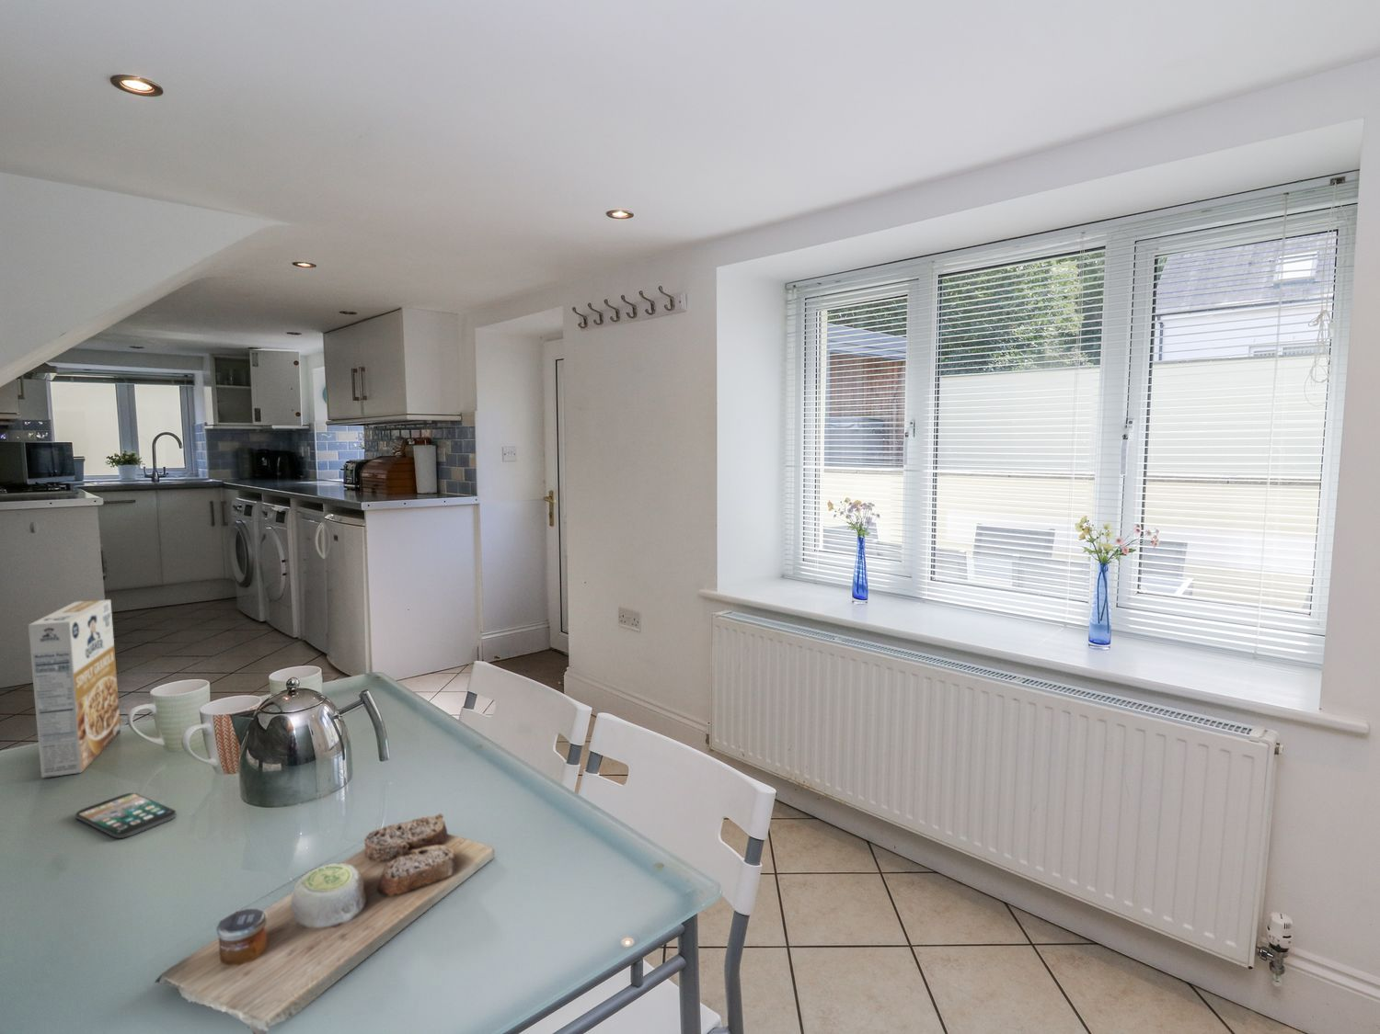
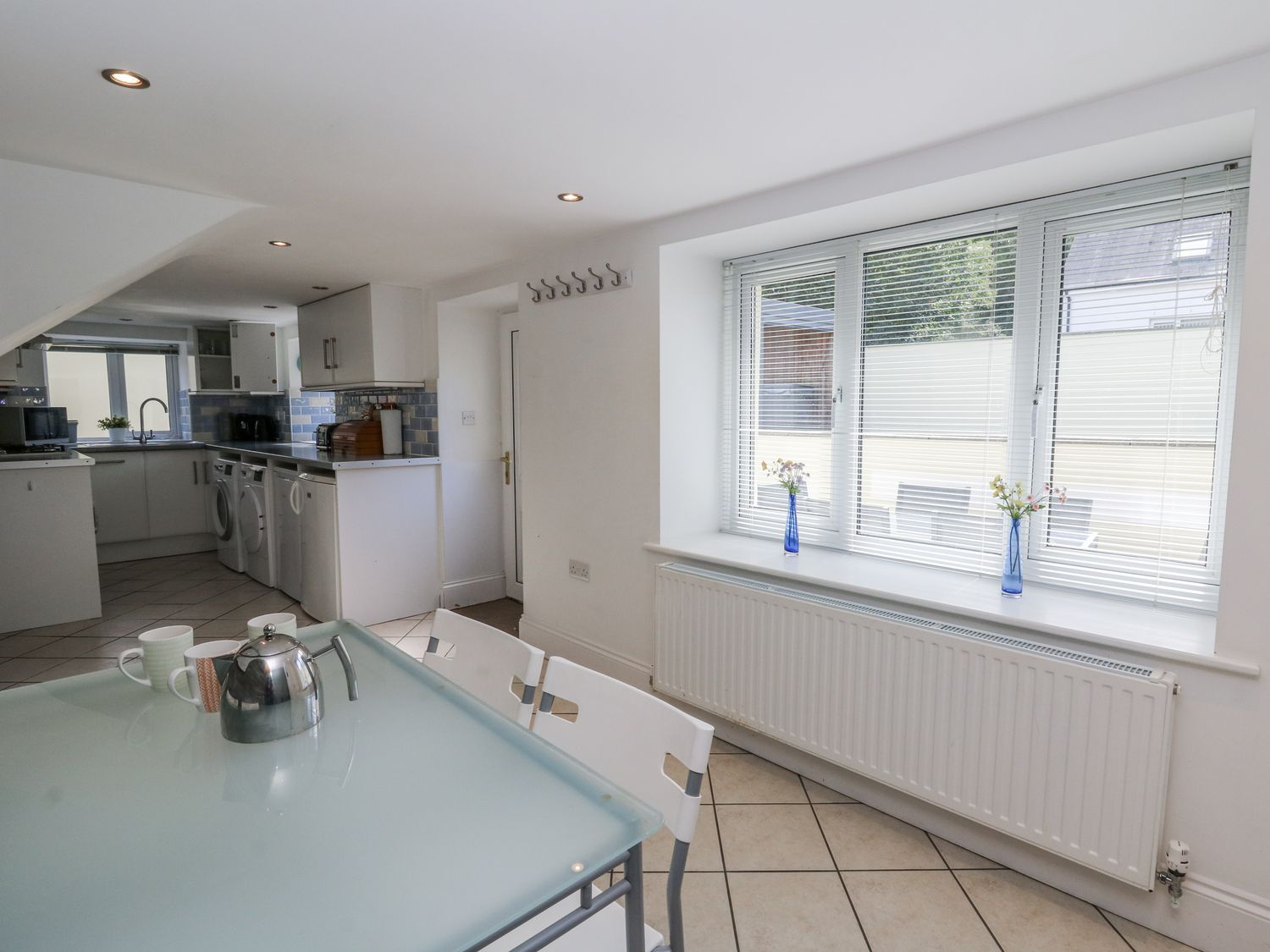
- smartphone [75,792,177,840]
- cutting board [153,812,495,1034]
- cereal box [27,598,122,779]
